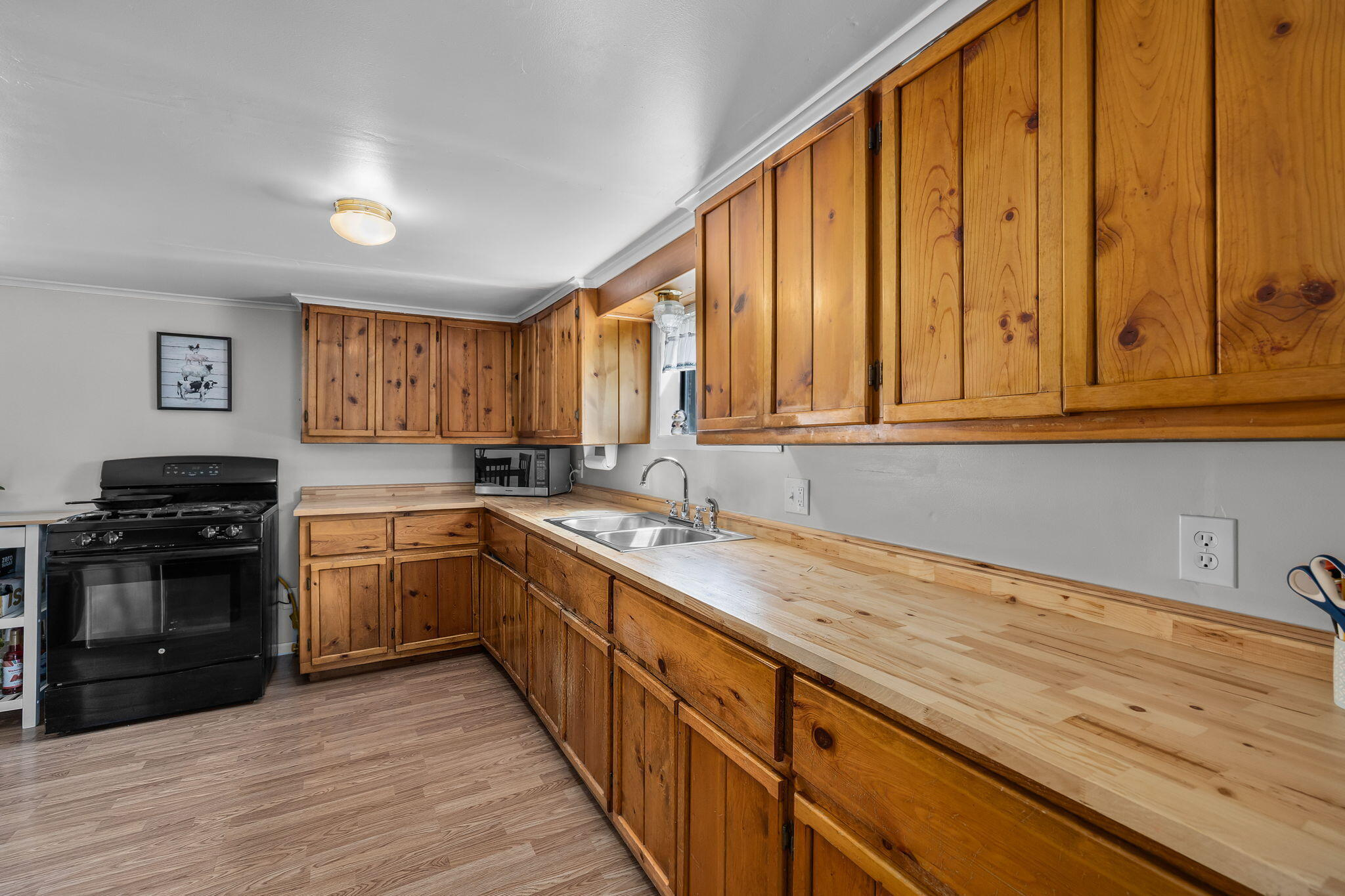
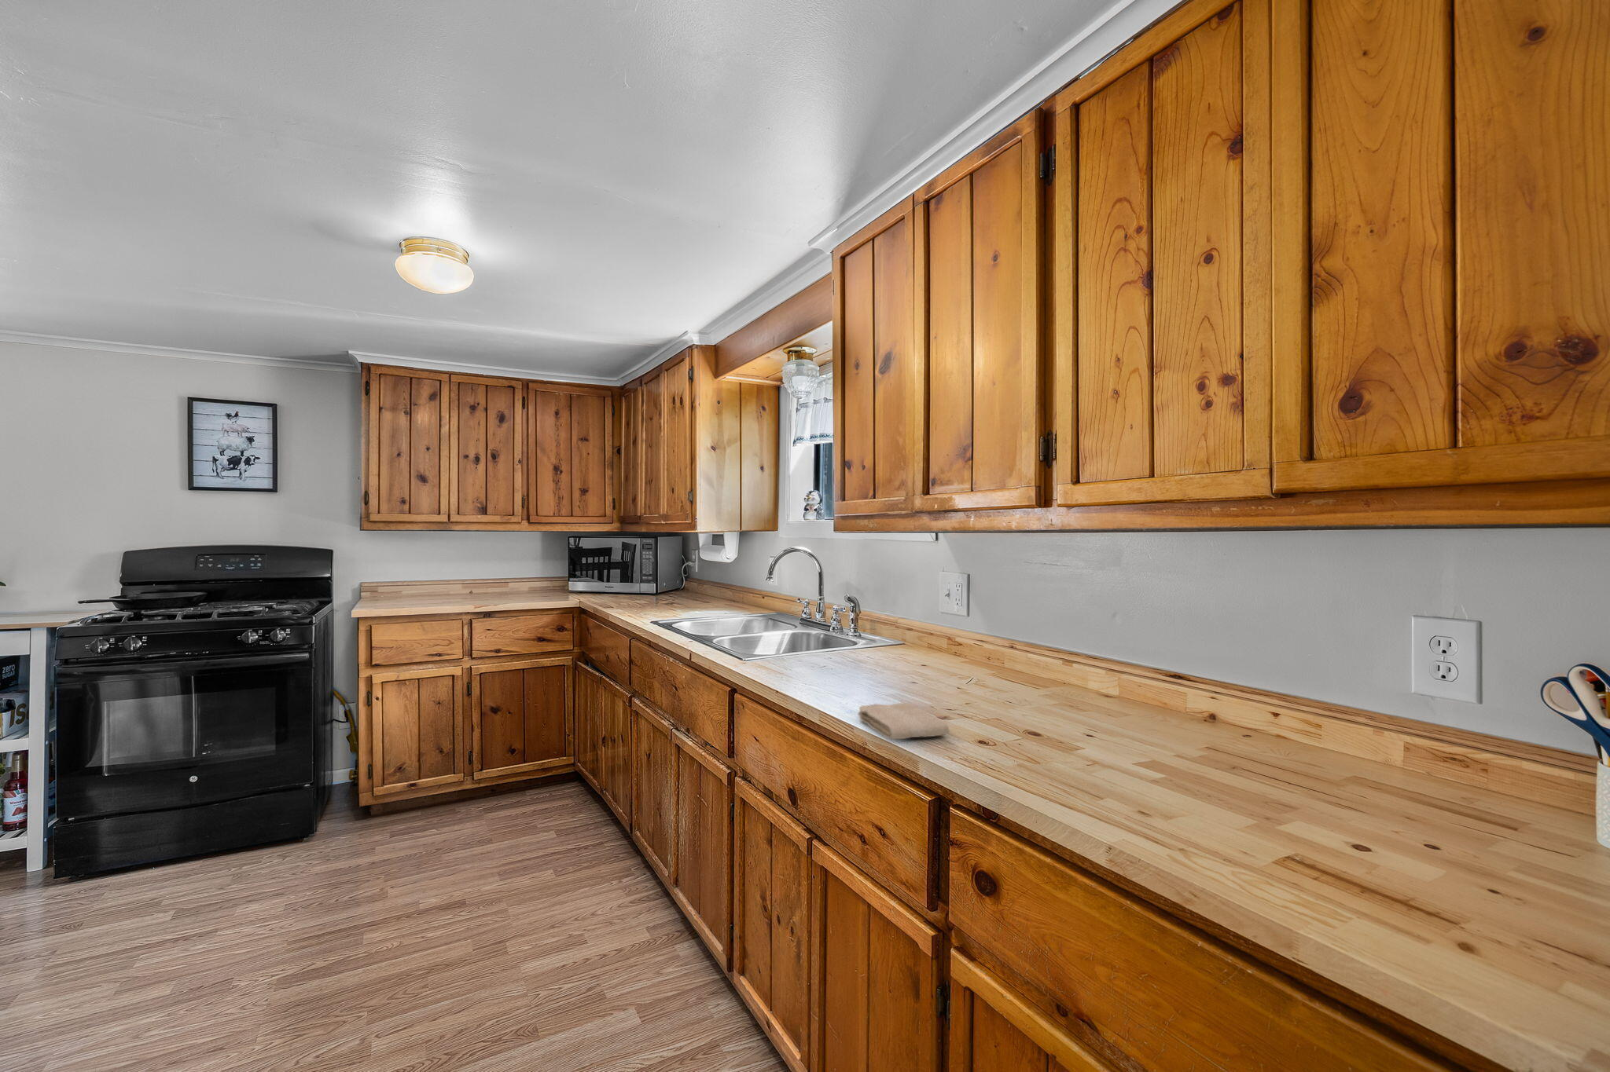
+ washcloth [857,702,950,739]
